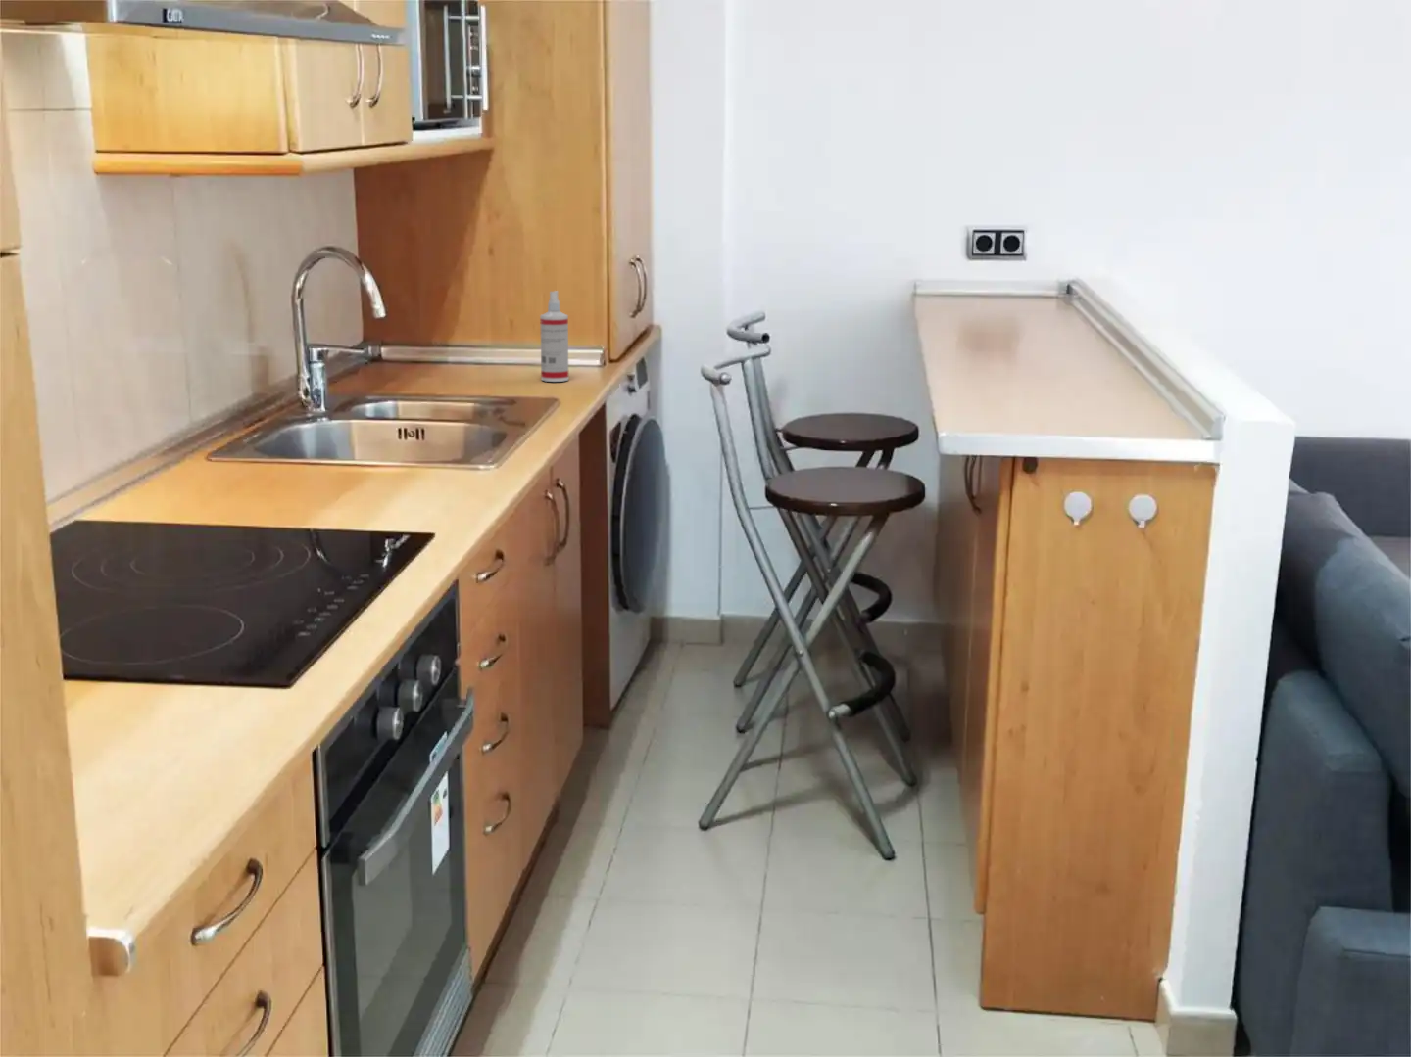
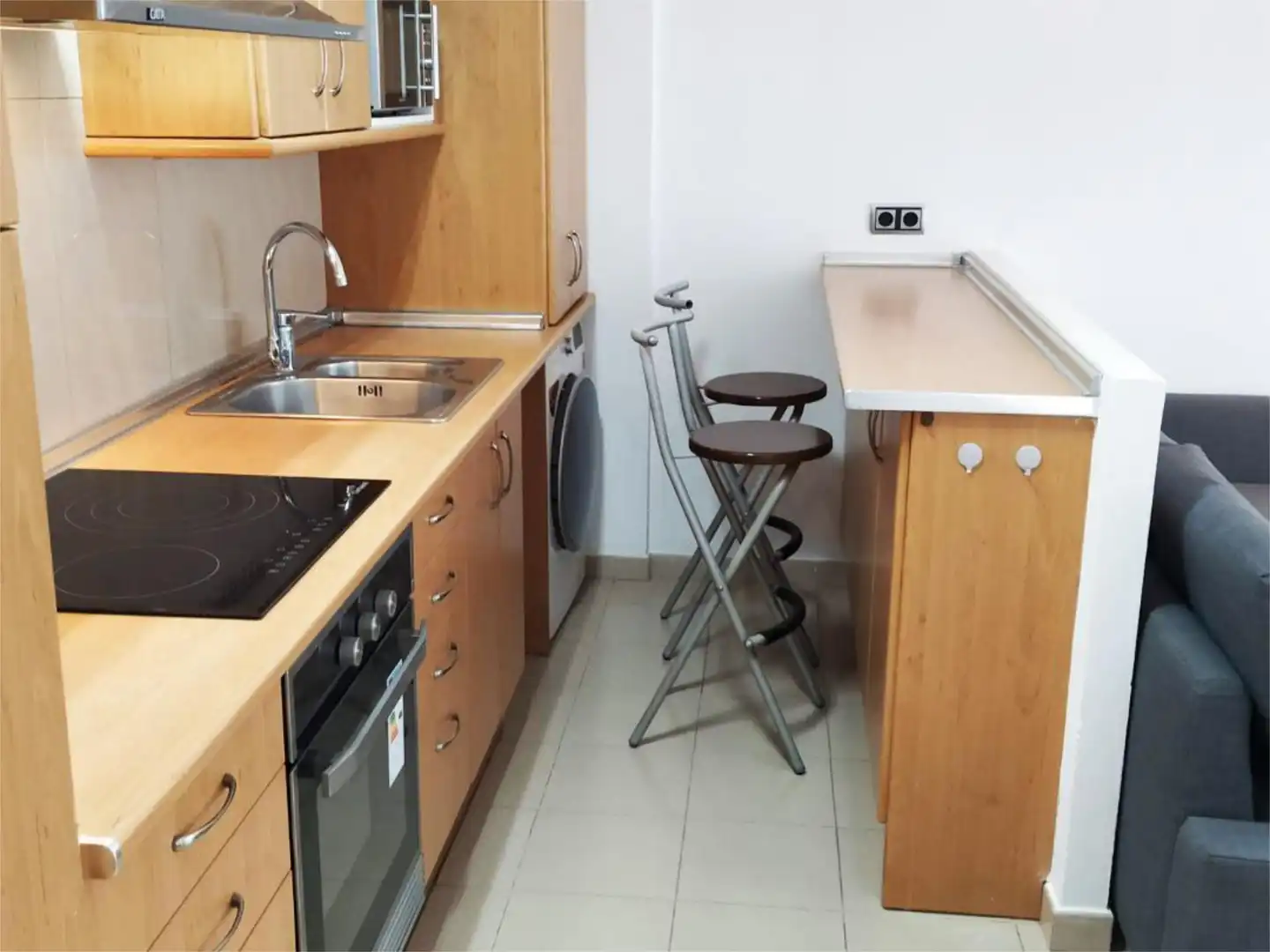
- spray bottle [539,290,569,383]
